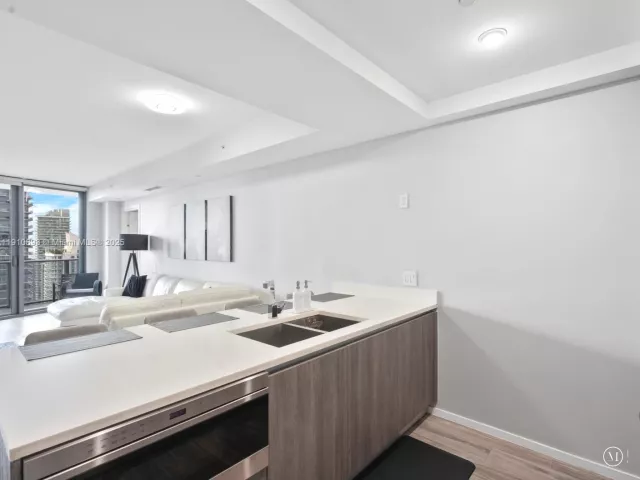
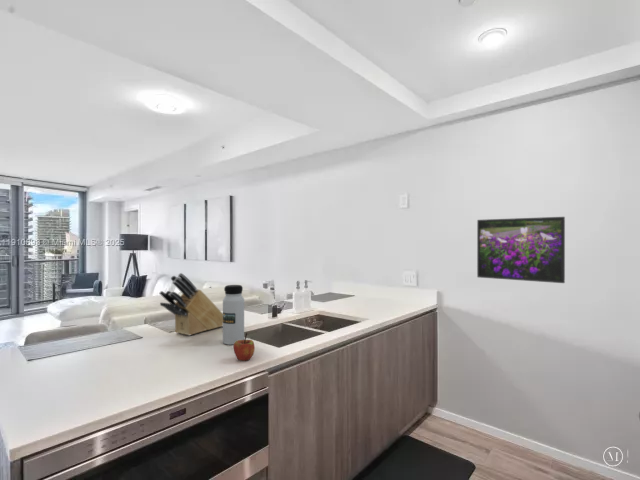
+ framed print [476,216,566,284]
+ knife block [158,272,223,336]
+ apple [233,332,256,362]
+ water bottle [222,284,245,346]
